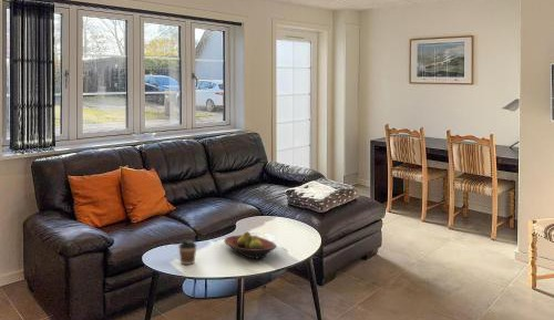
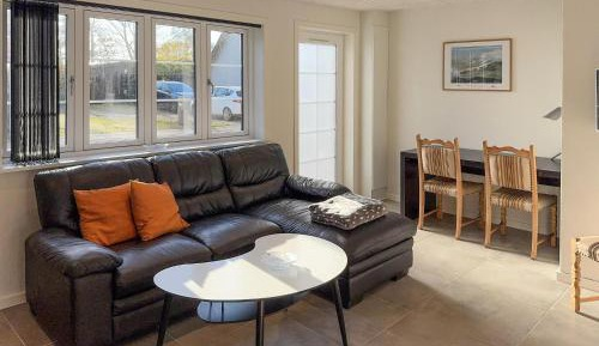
- fruit bowl [224,230,278,259]
- coffee cup [177,239,197,266]
